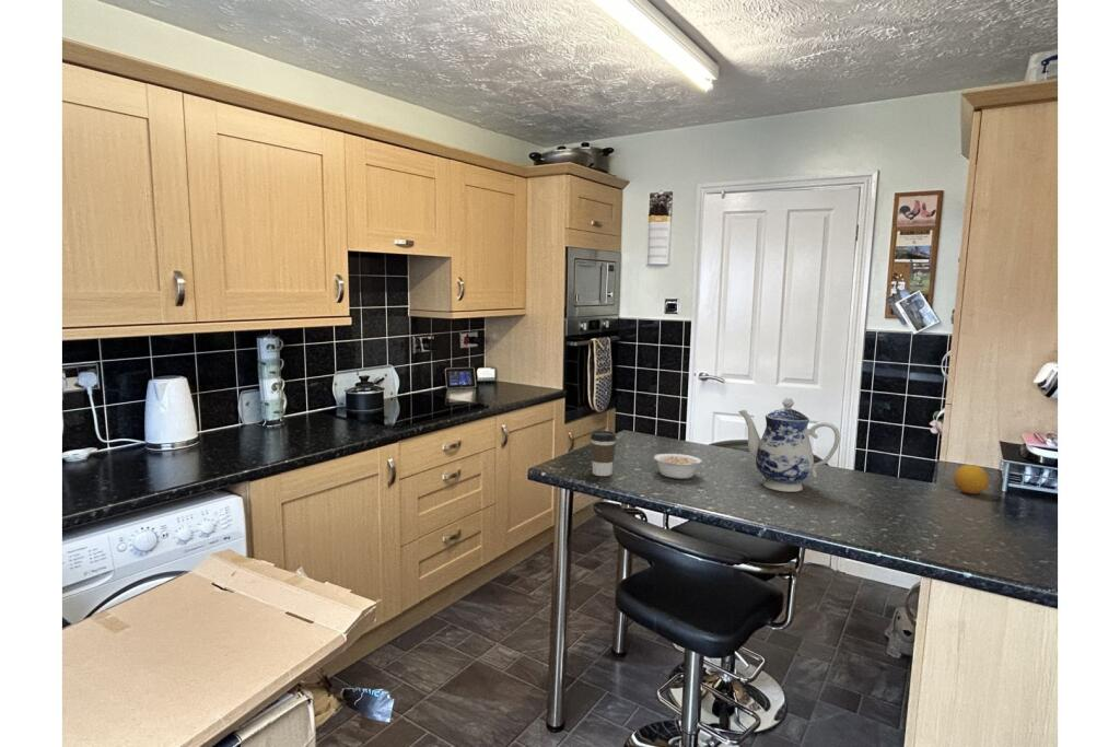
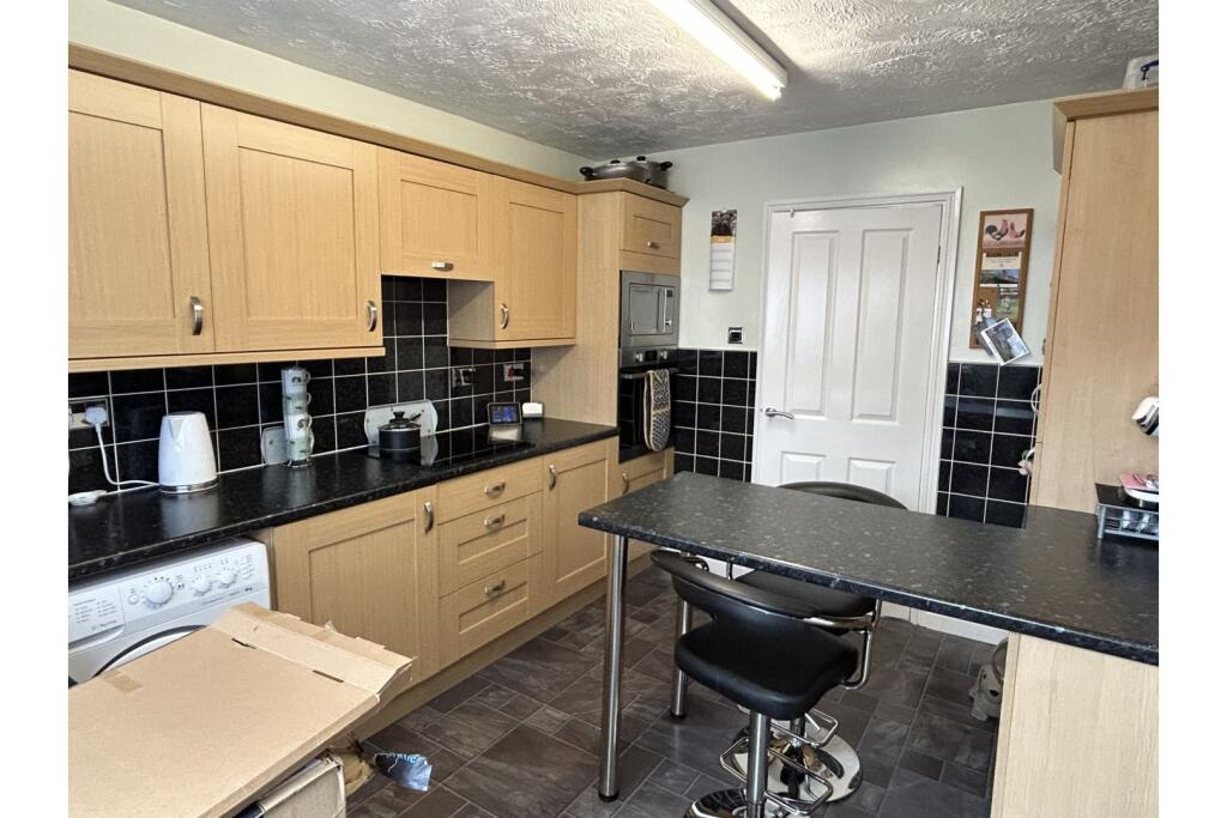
- legume [653,453,703,480]
- teapot [737,397,841,493]
- coffee cup [590,430,617,477]
- fruit [953,464,990,495]
